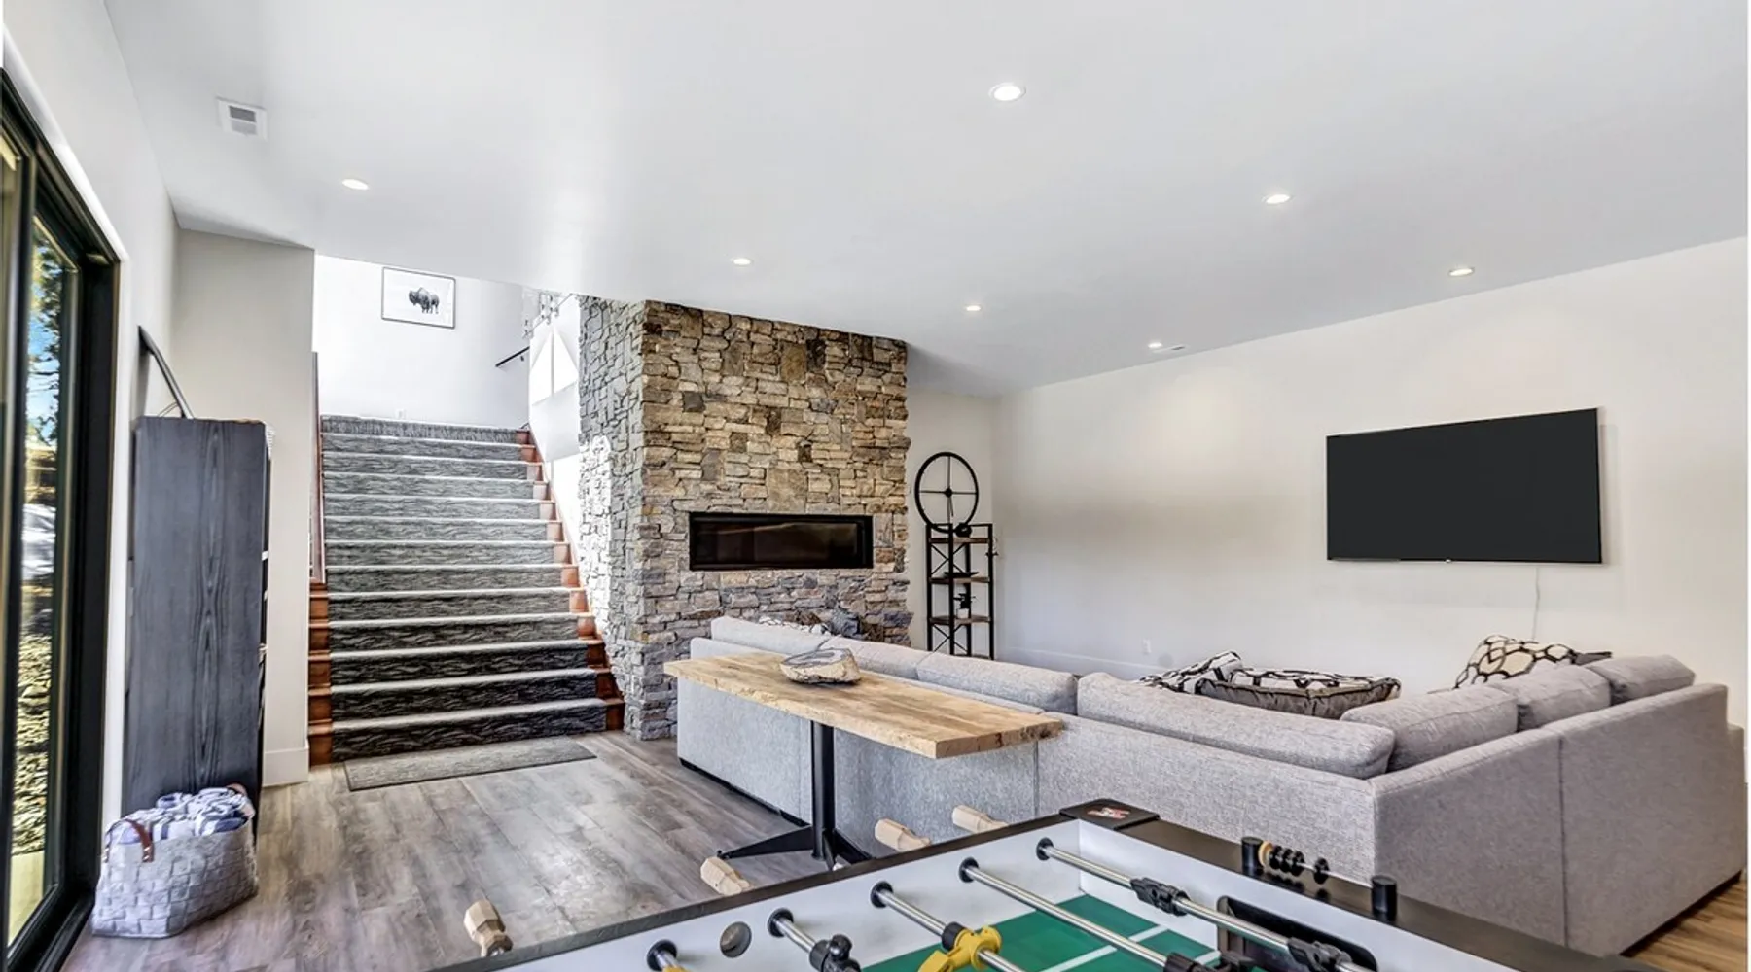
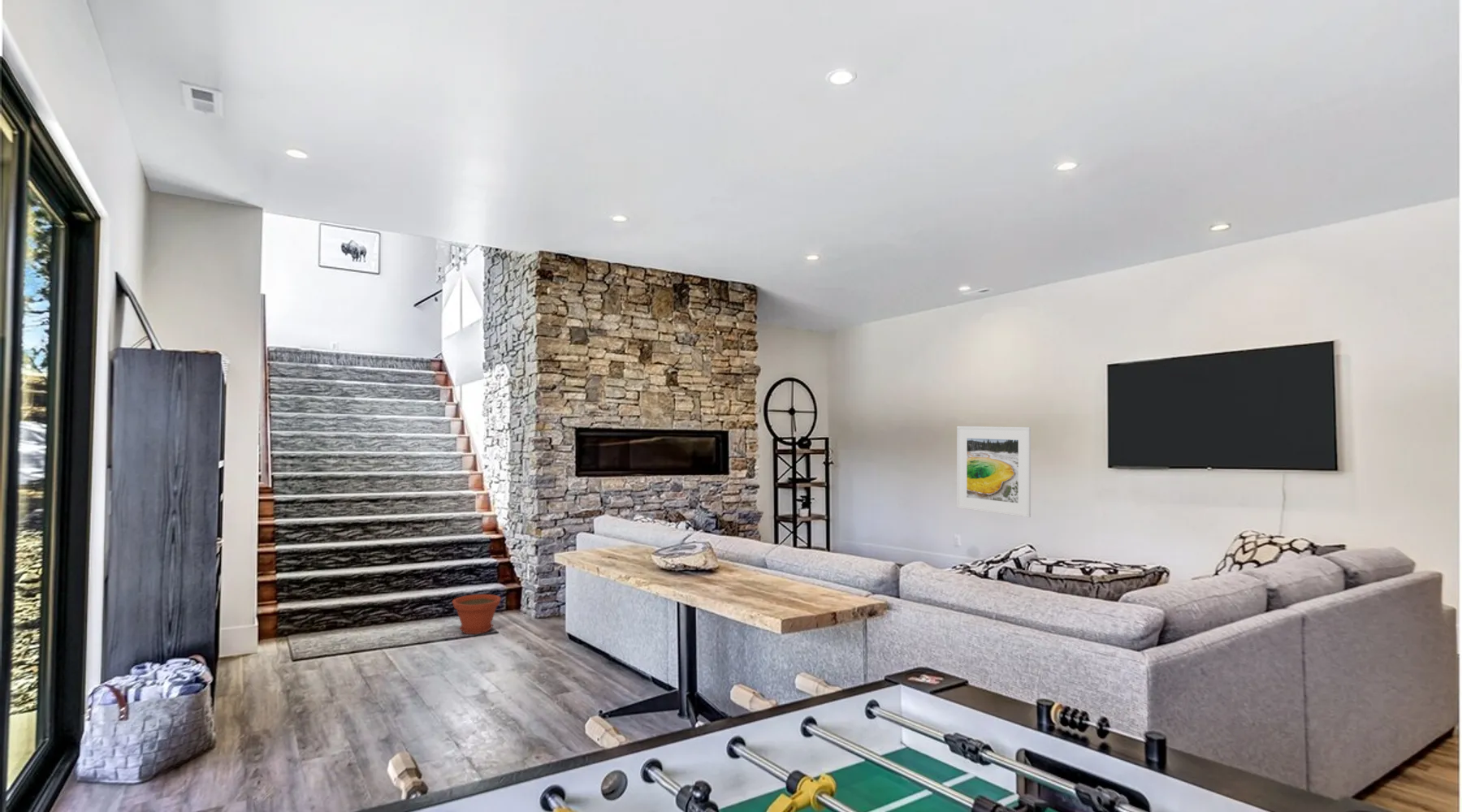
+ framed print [956,425,1032,518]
+ plant pot [452,594,502,635]
